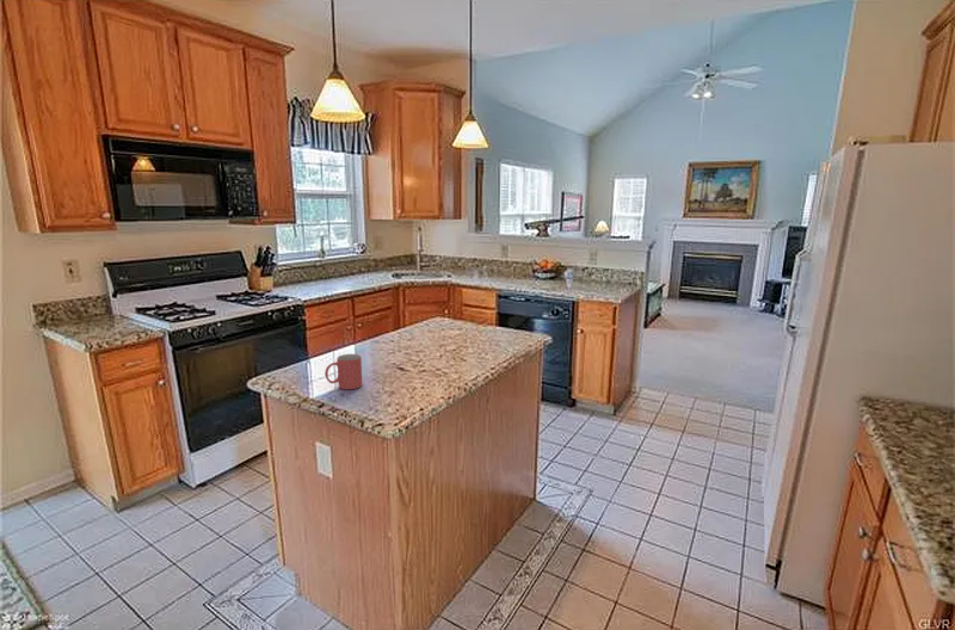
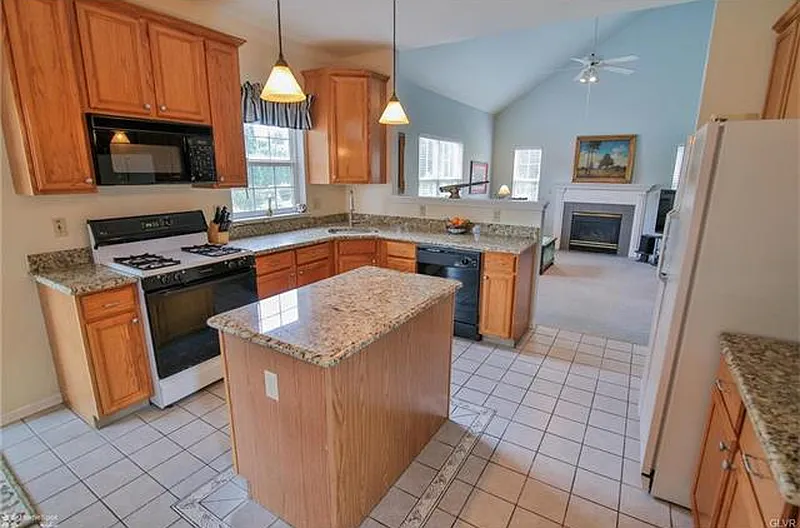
- mug [324,353,364,390]
